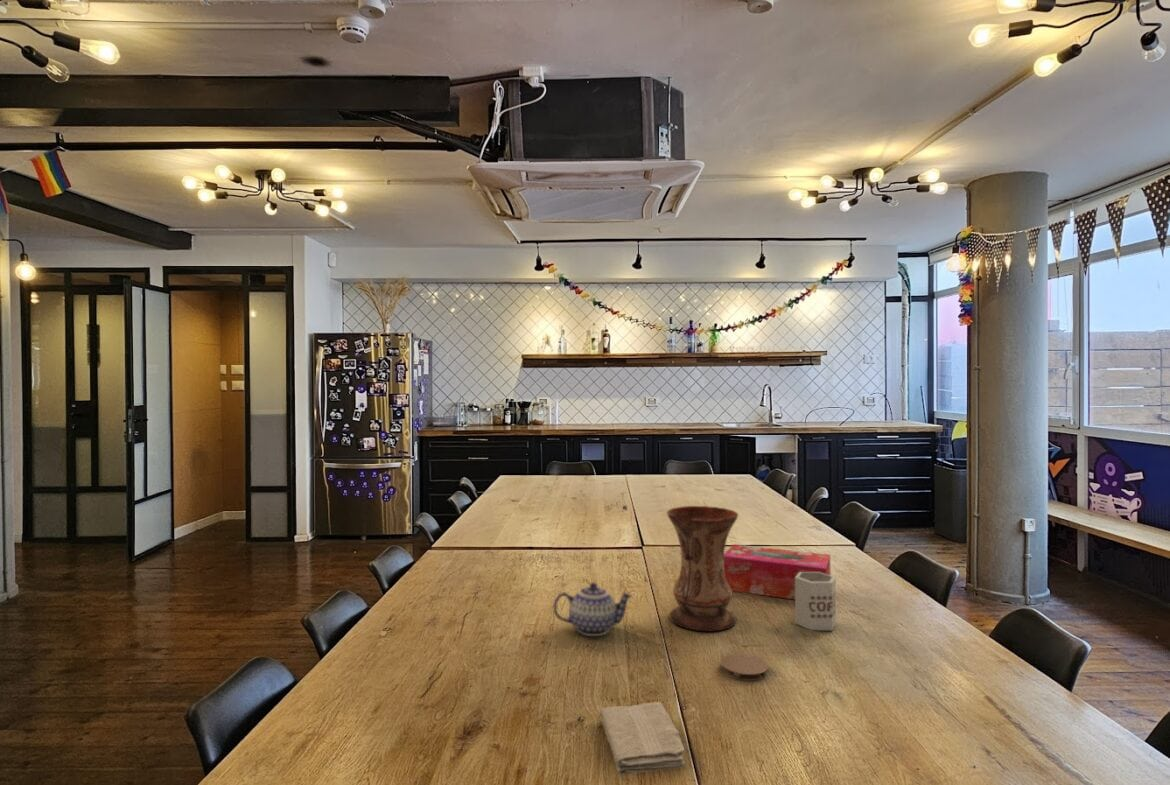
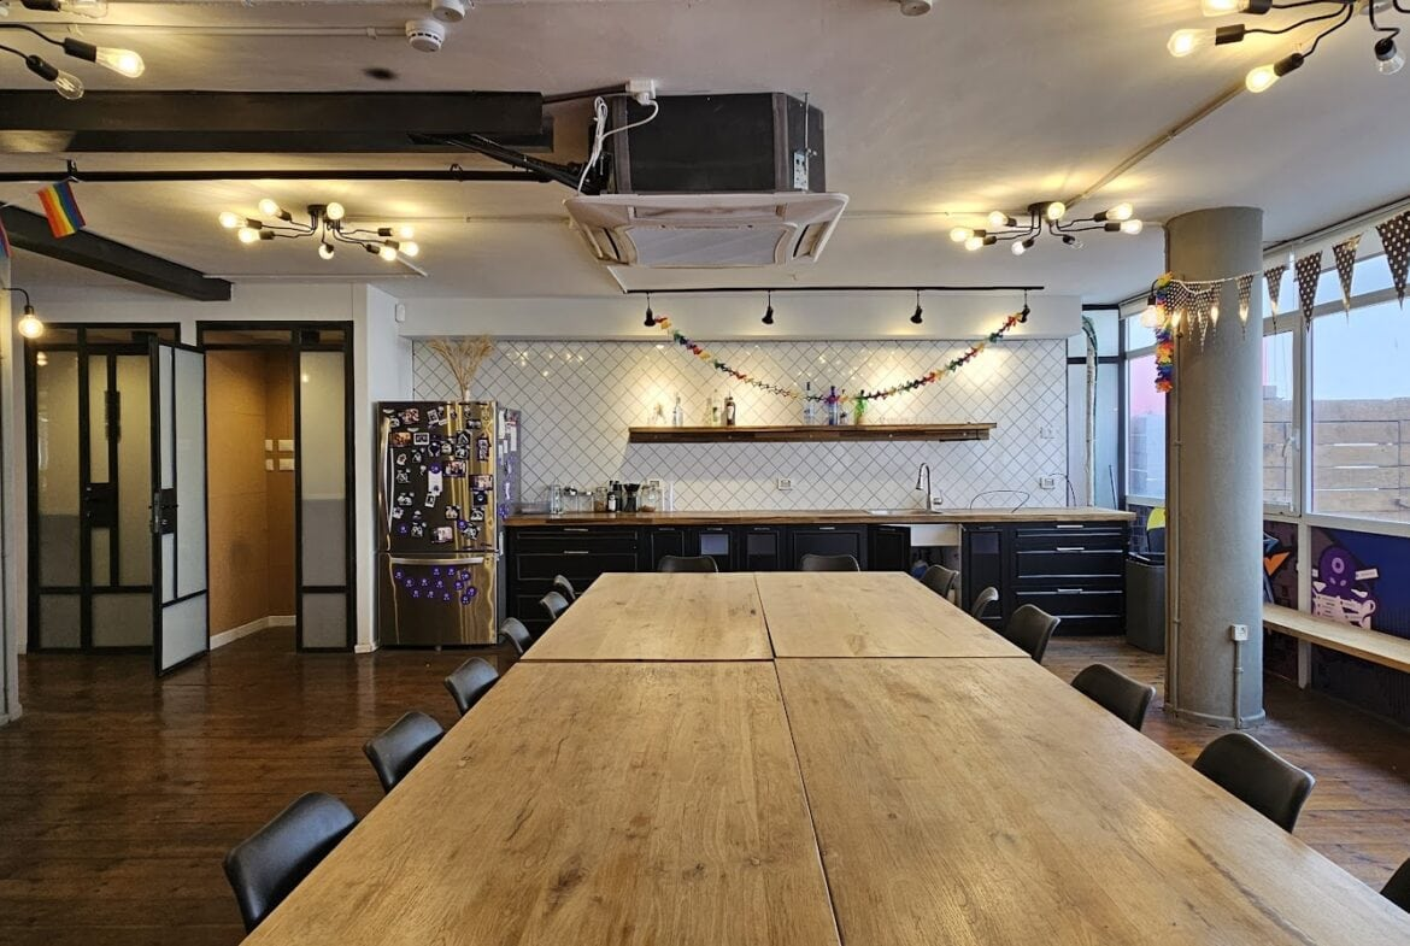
- vase [666,505,739,632]
- teapot [553,582,634,637]
- coaster [720,653,770,682]
- tissue box [724,543,831,600]
- washcloth [598,701,686,776]
- mug [794,572,837,631]
